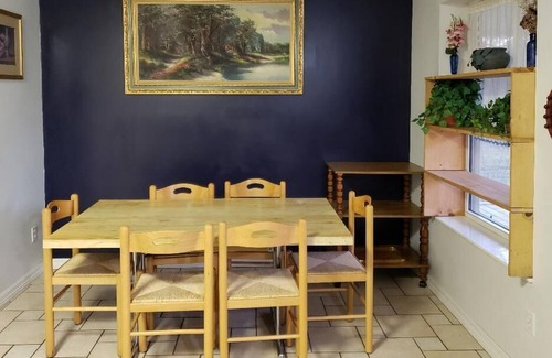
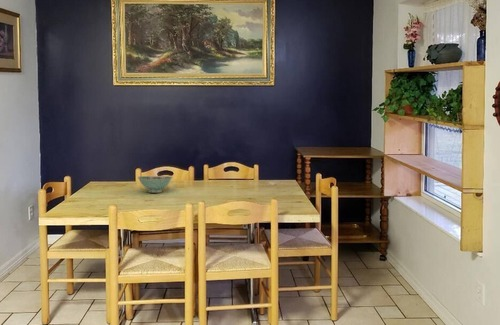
+ bowl [137,175,174,193]
